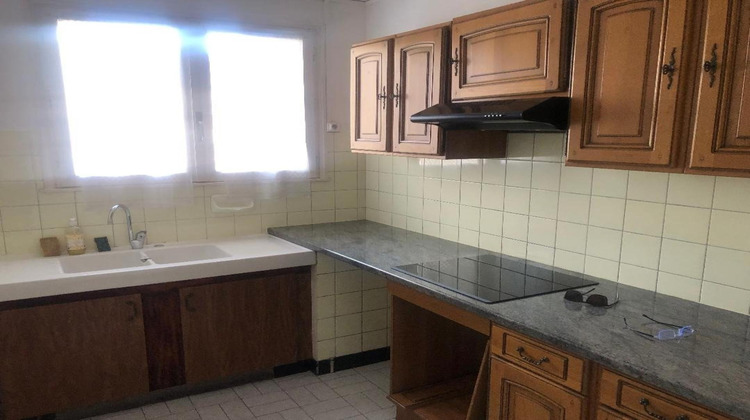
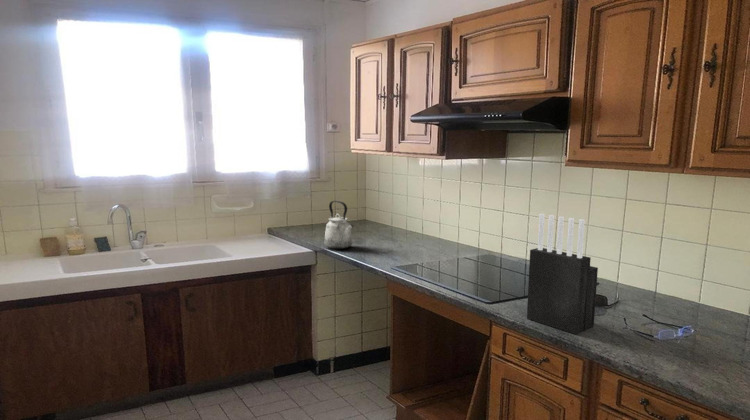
+ kettle [323,200,355,250]
+ knife block [526,213,599,335]
